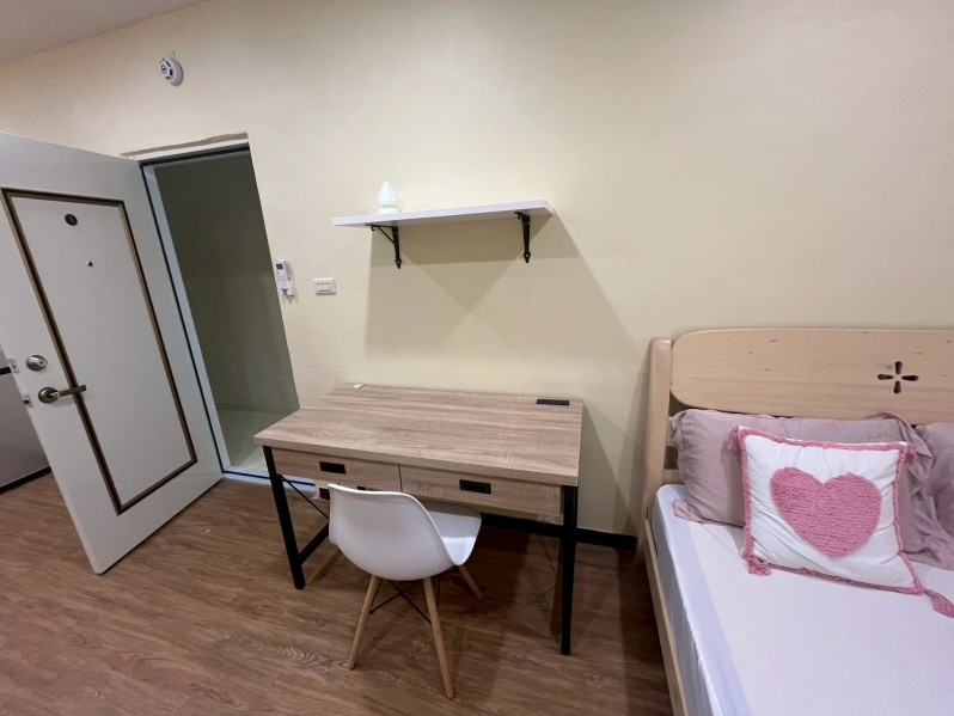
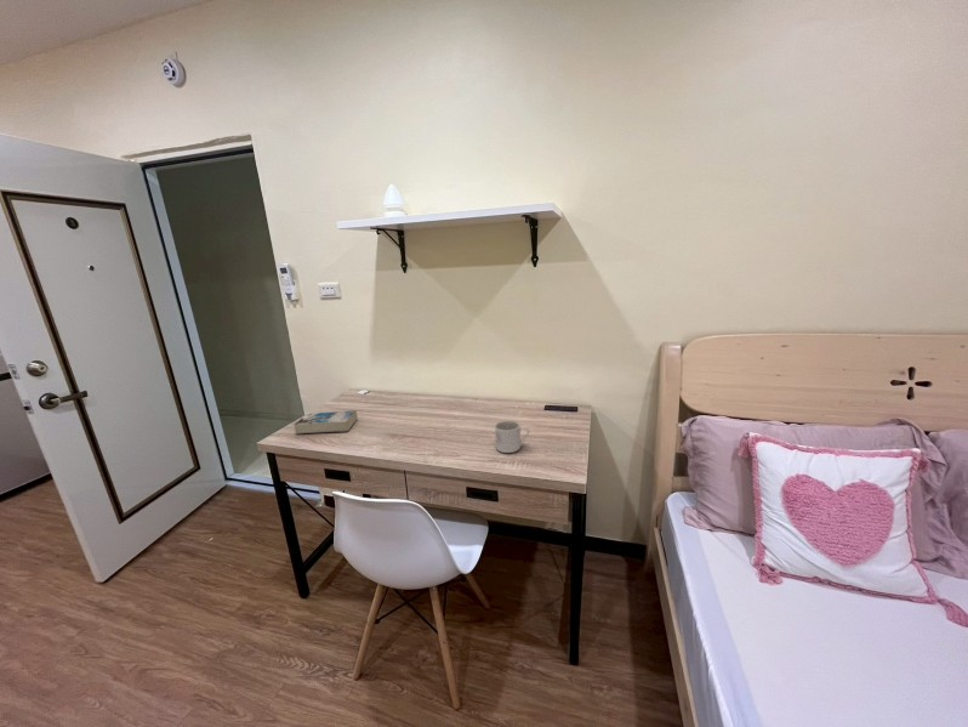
+ mug [494,420,530,454]
+ book [294,409,359,436]
